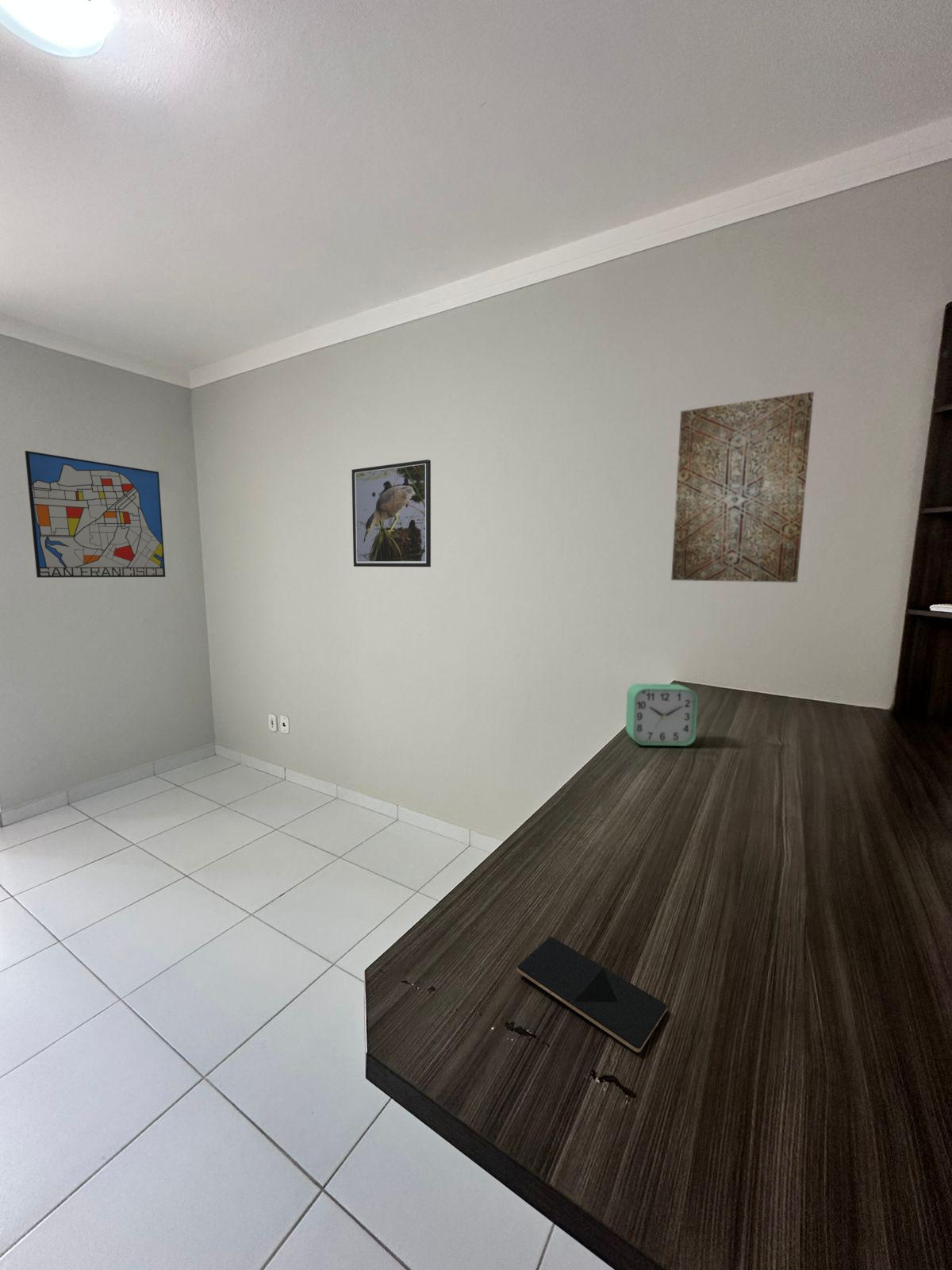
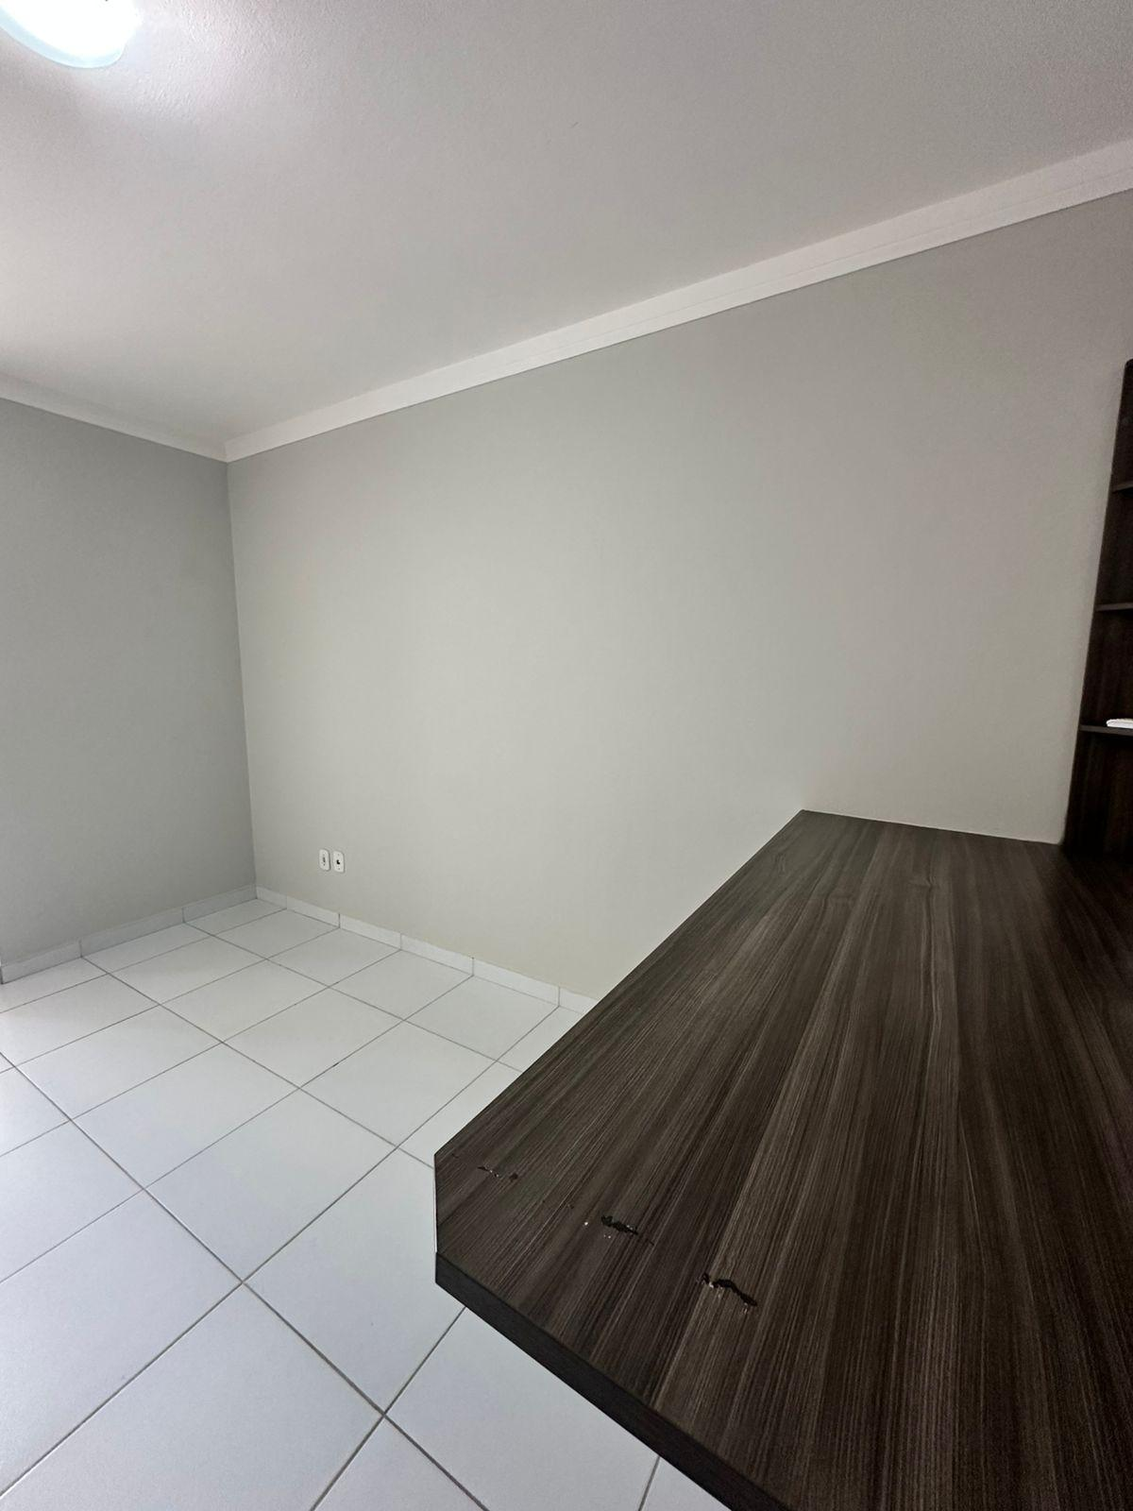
- smartphone [516,936,668,1053]
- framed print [351,459,432,568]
- wall art [670,391,815,583]
- wall art [24,450,167,579]
- alarm clock [625,683,698,747]
